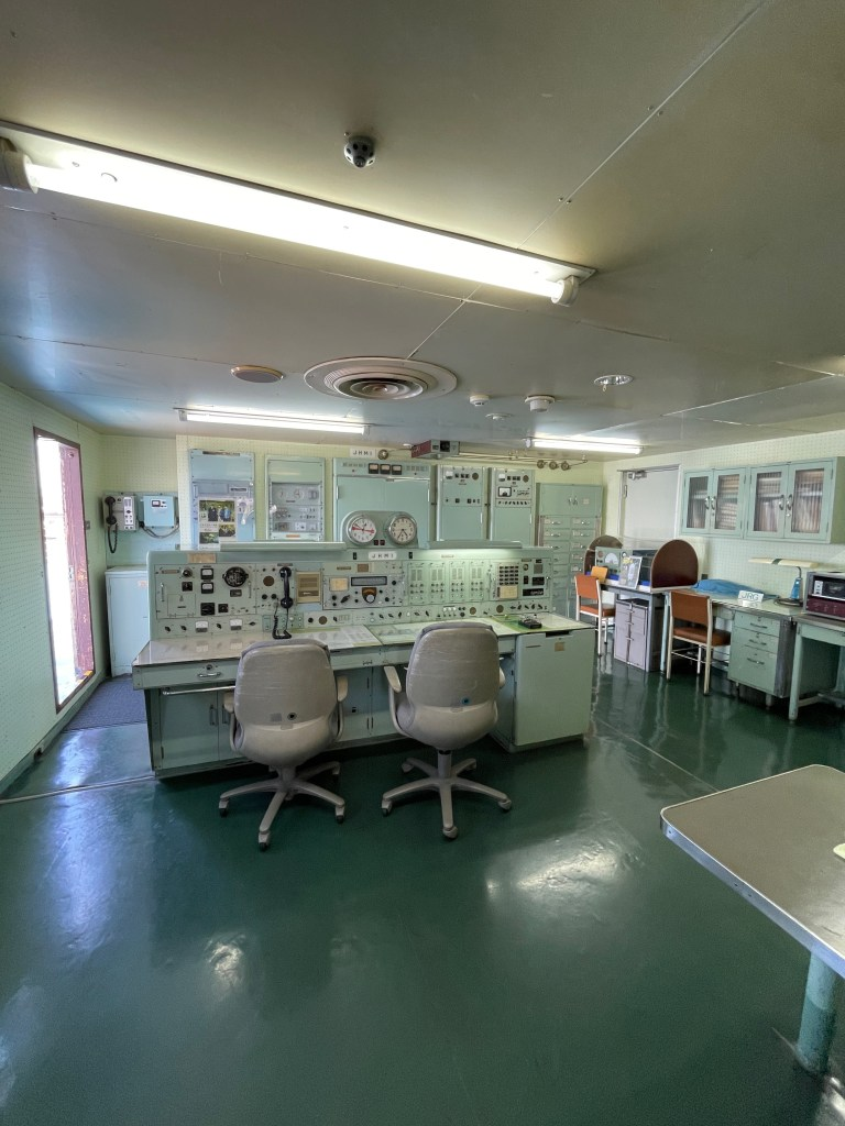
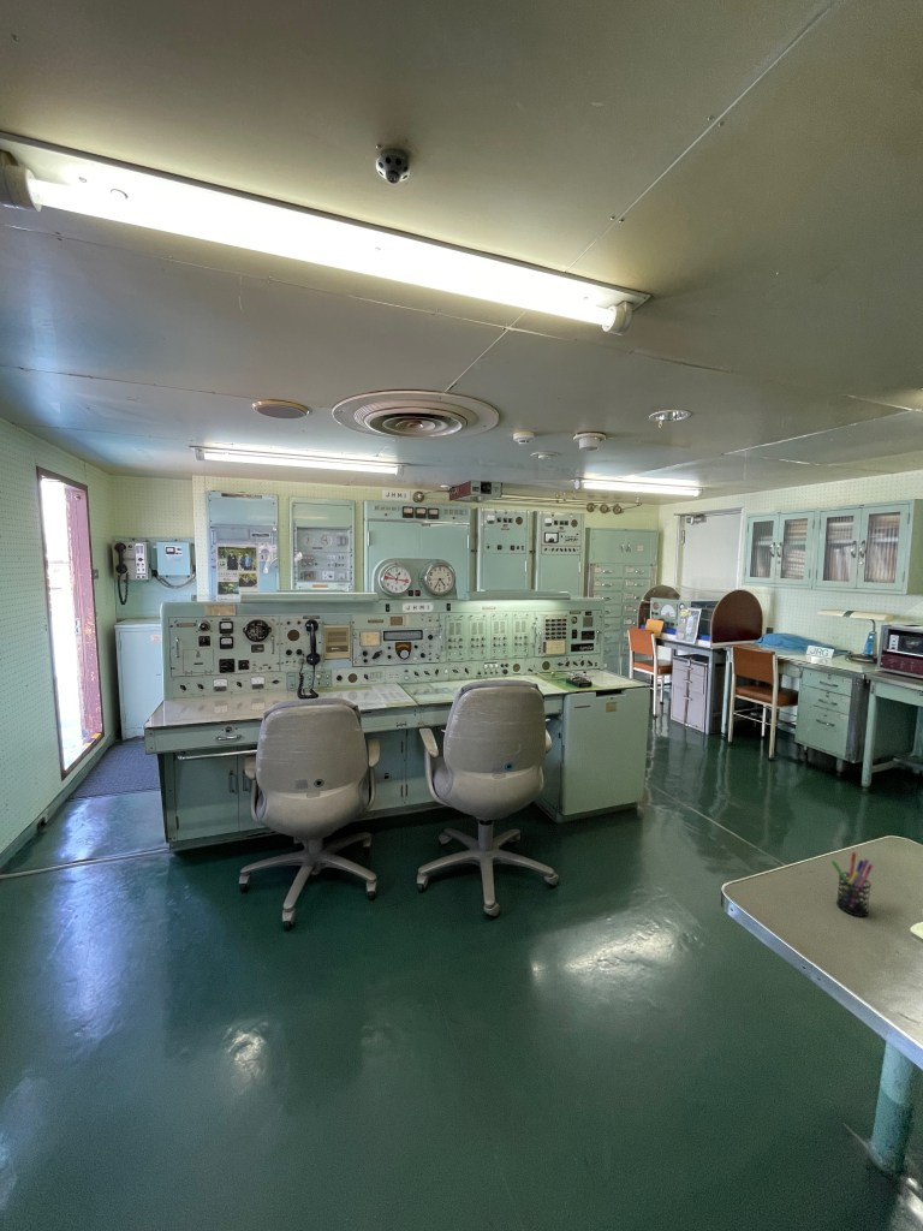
+ pen holder [830,851,874,917]
